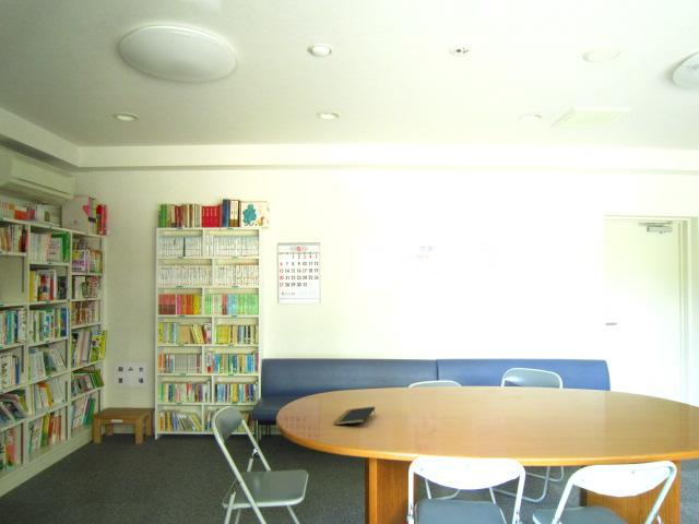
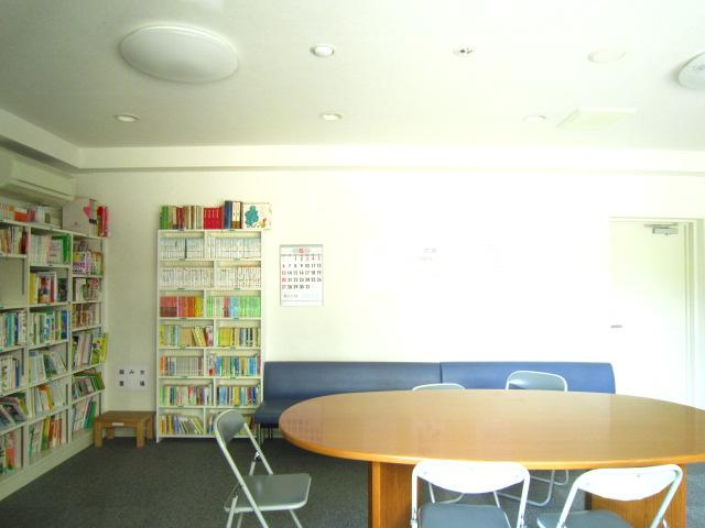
- notepad [334,406,376,426]
